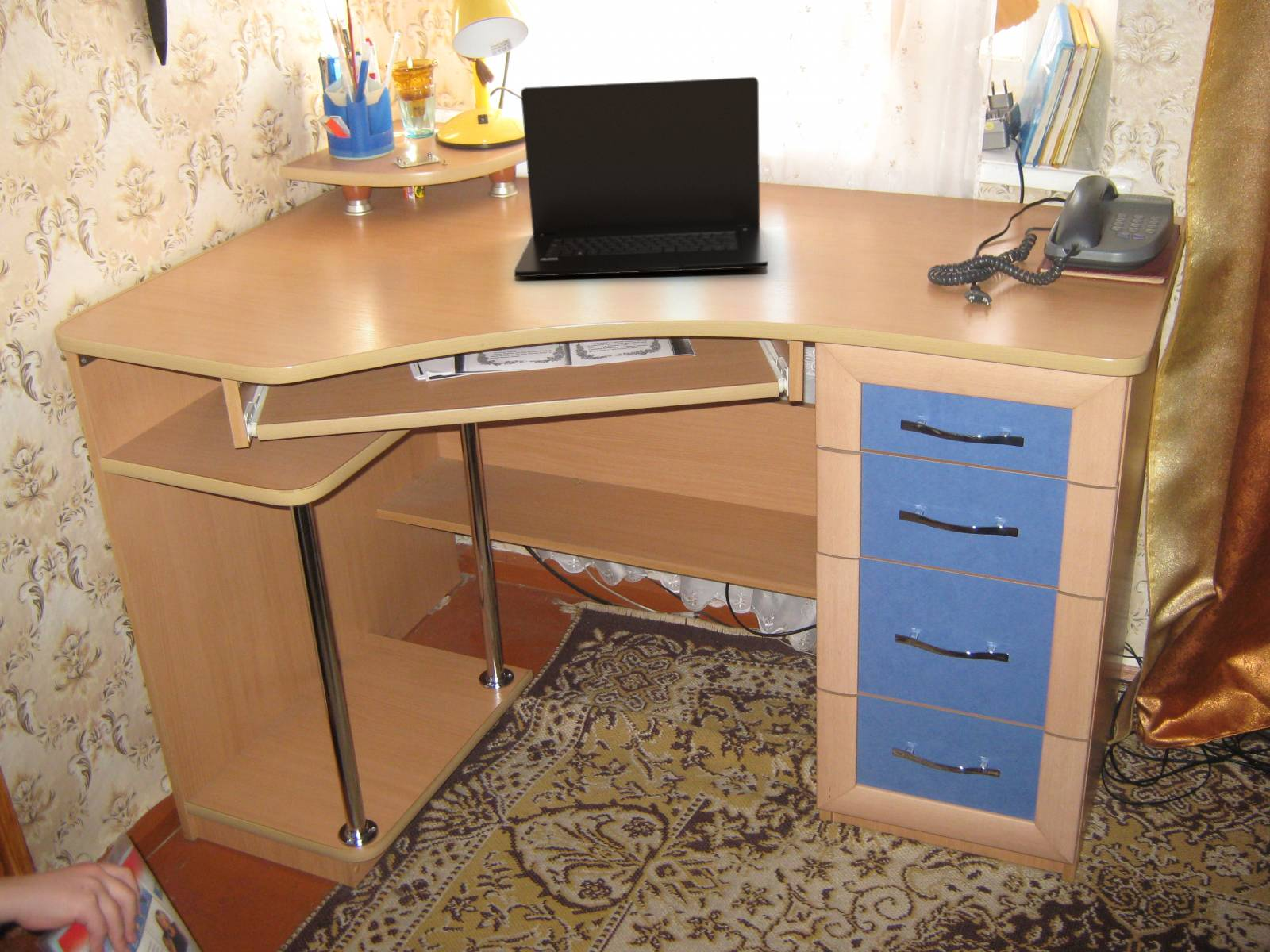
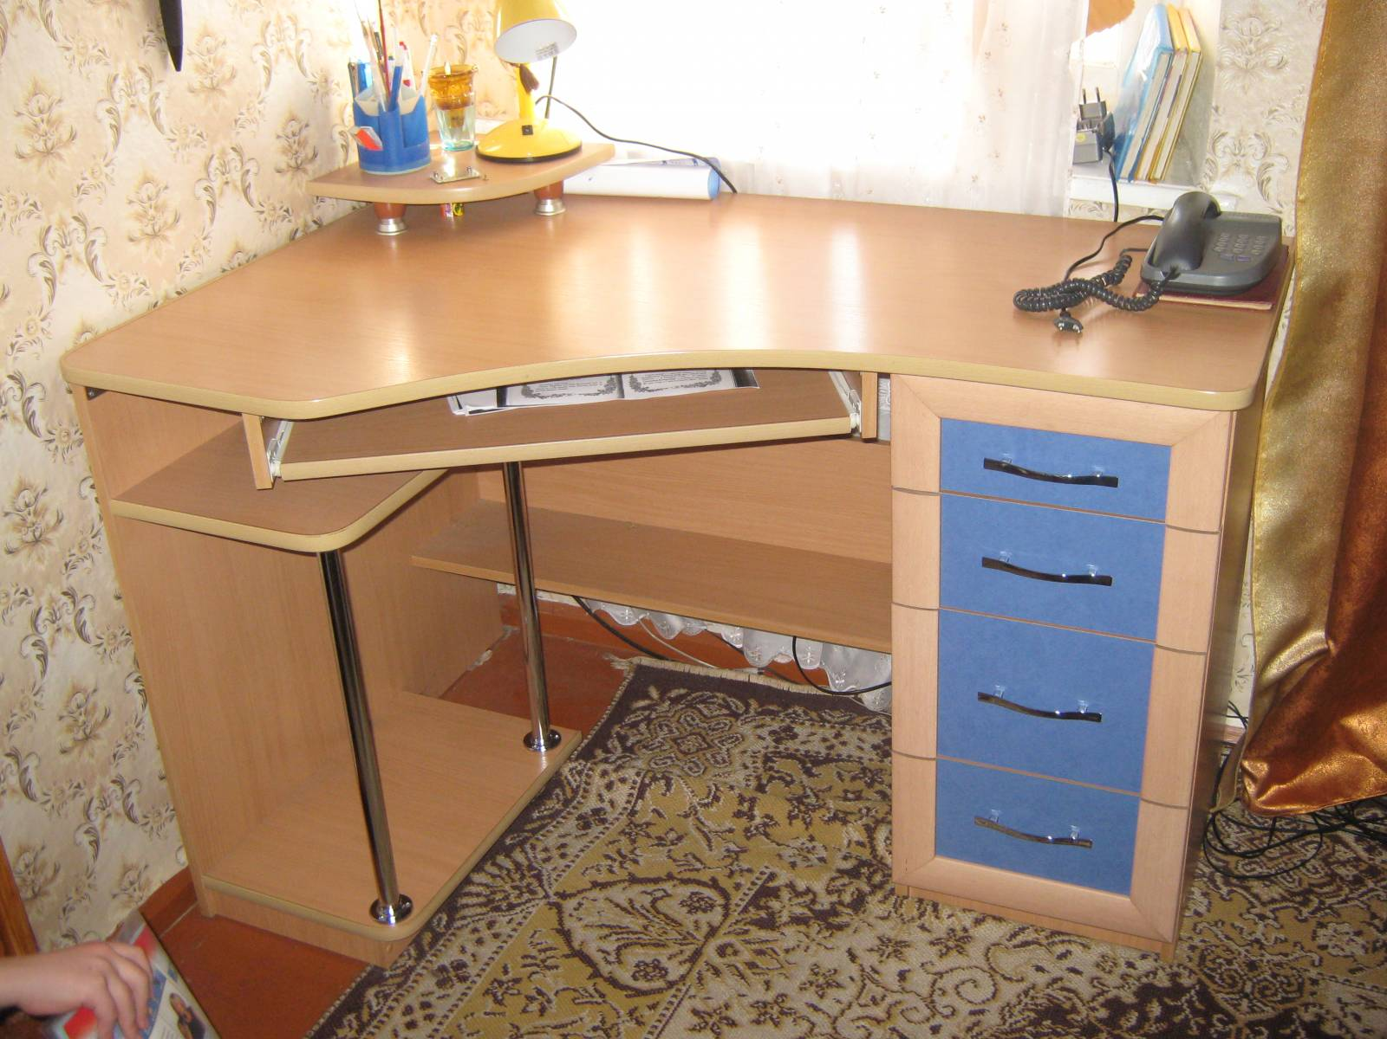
- laptop [513,76,769,278]
